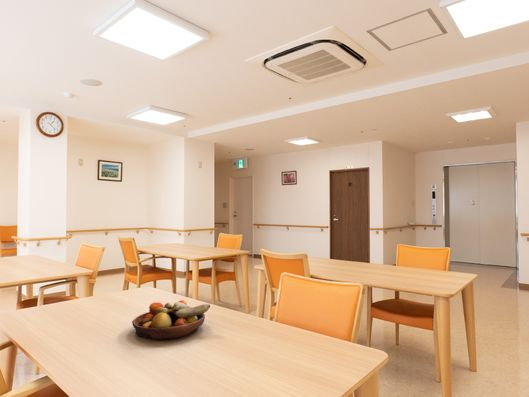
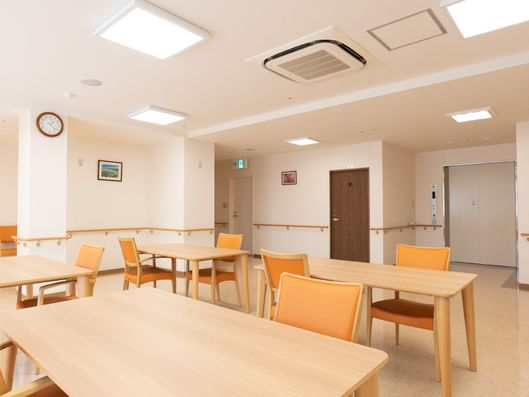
- fruit bowl [131,299,211,341]
